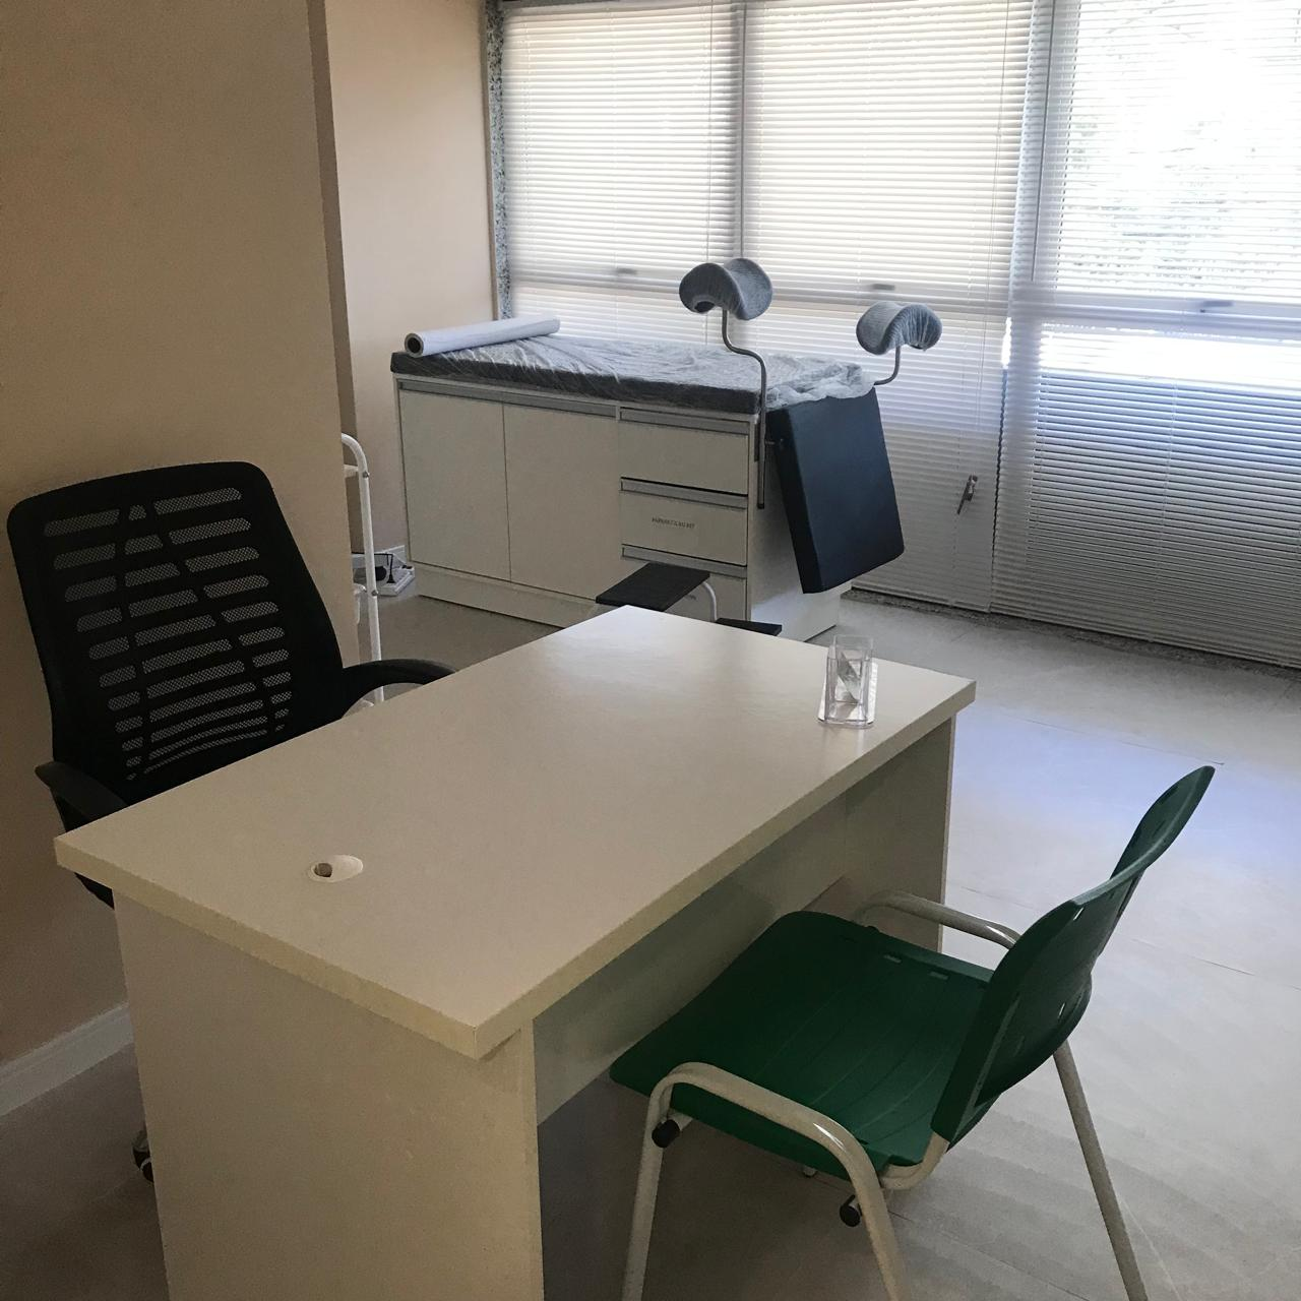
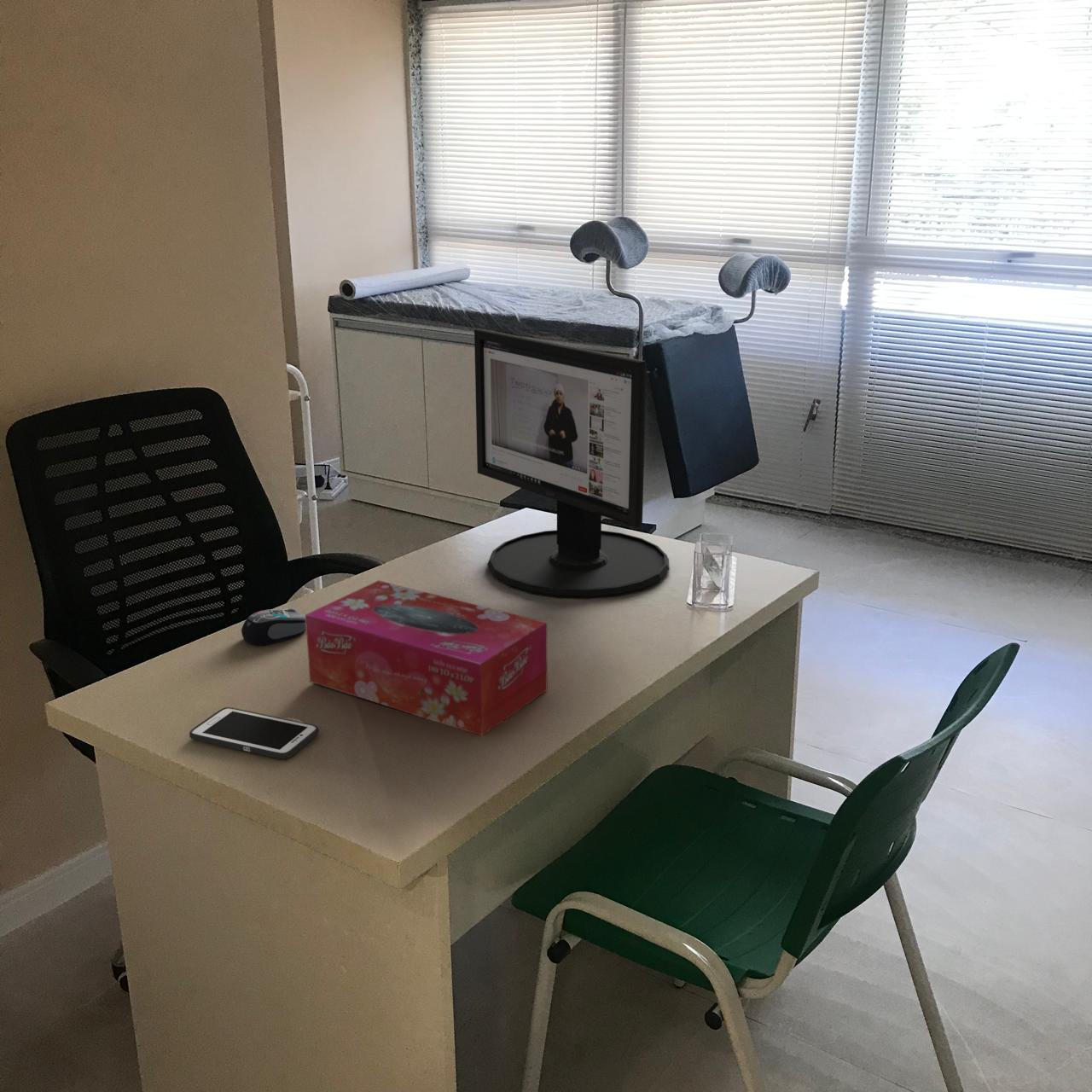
+ computer monitor [473,328,671,600]
+ cell phone [189,706,319,760]
+ computer mouse [241,607,306,646]
+ tissue box [305,579,548,736]
